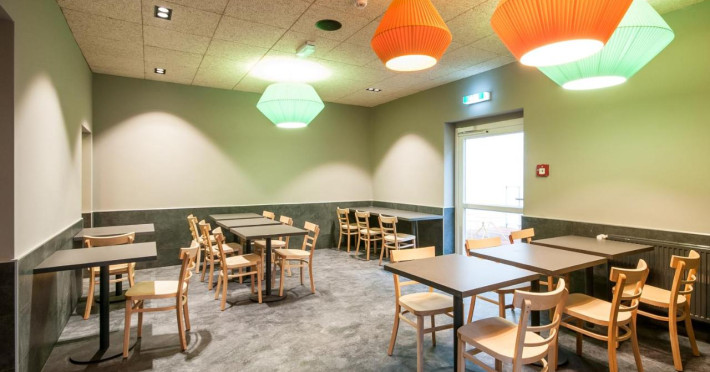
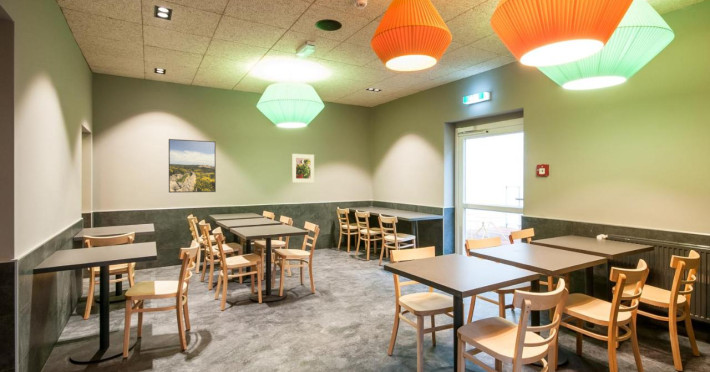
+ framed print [168,138,217,194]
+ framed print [291,153,315,183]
